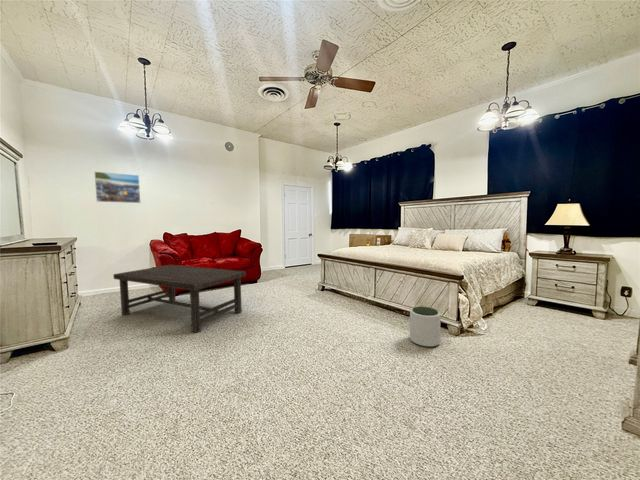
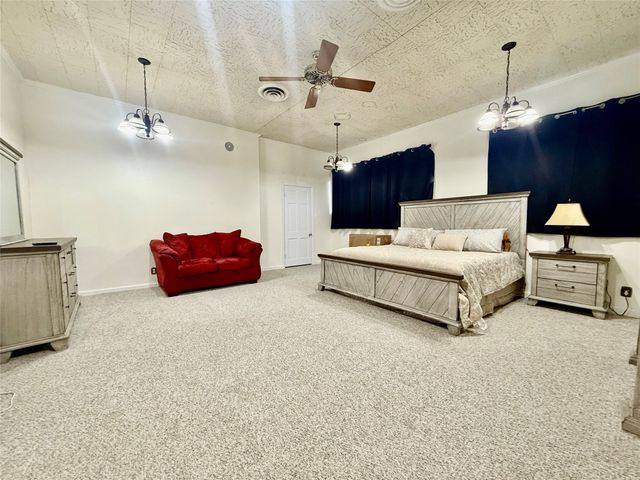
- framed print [93,171,141,204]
- plant pot [409,306,442,348]
- coffee table [112,264,247,334]
